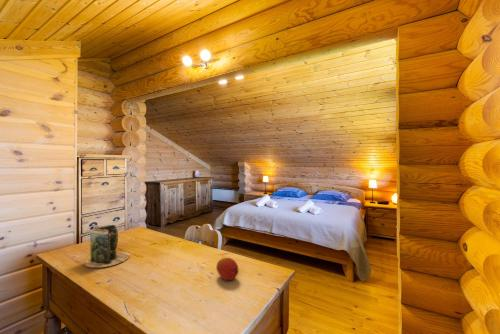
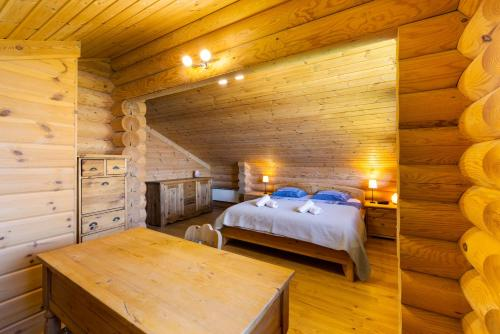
- fruit [215,257,239,281]
- book [84,224,131,269]
